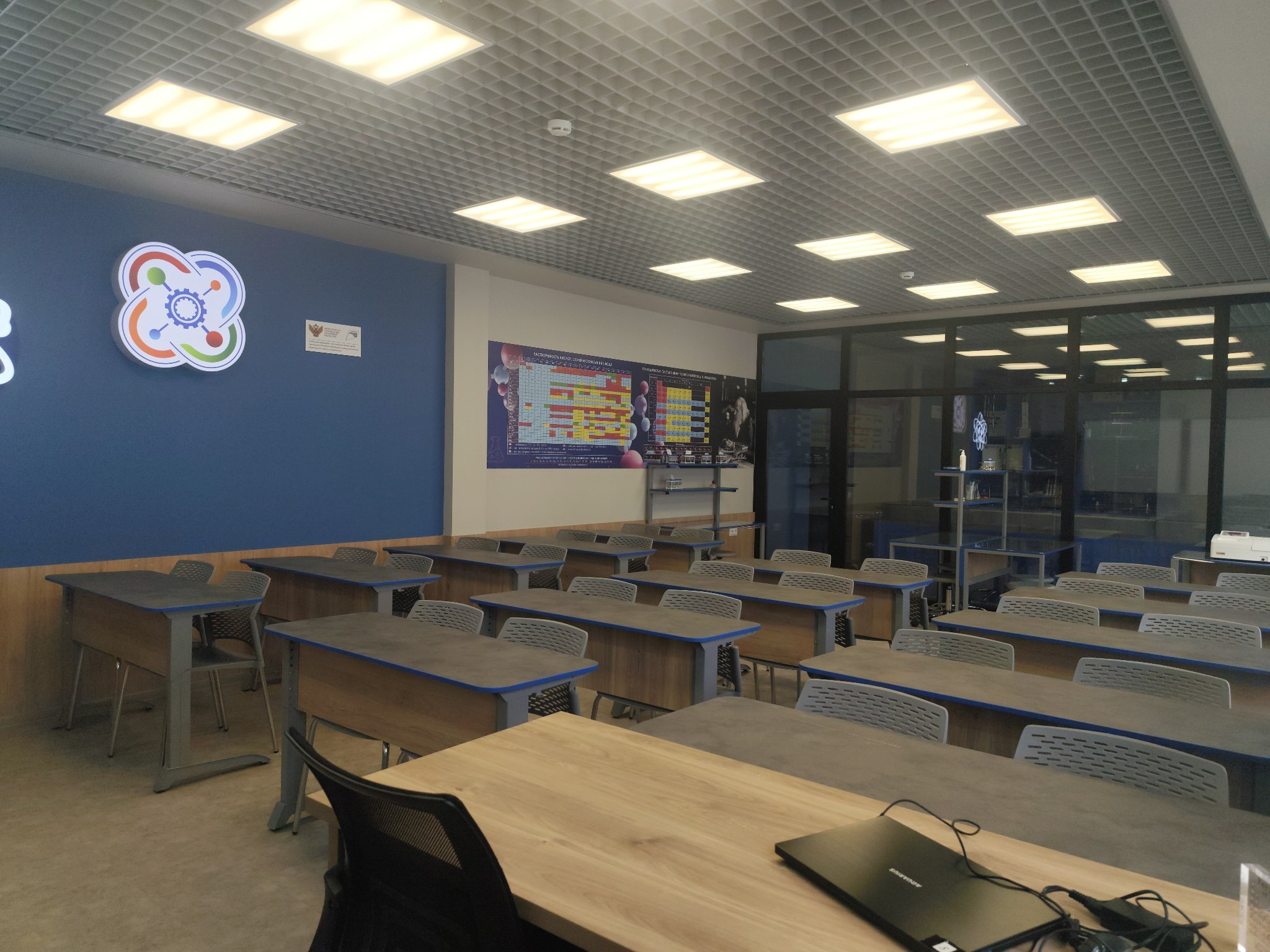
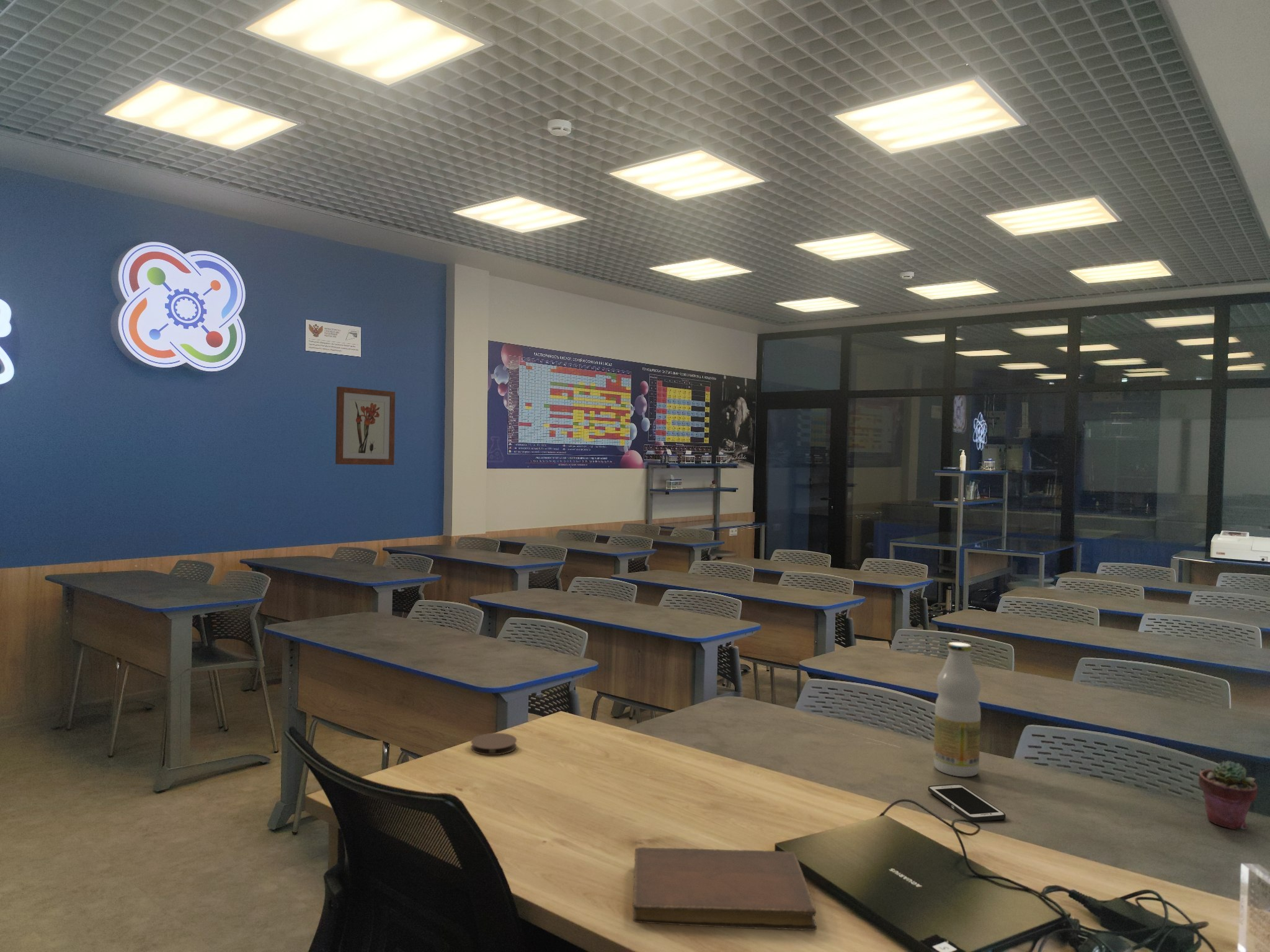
+ cell phone [928,783,1006,822]
+ potted succulent [1198,760,1258,830]
+ coaster [470,732,517,756]
+ wall art [335,386,396,465]
+ bottle [933,641,982,777]
+ notebook [632,847,817,931]
